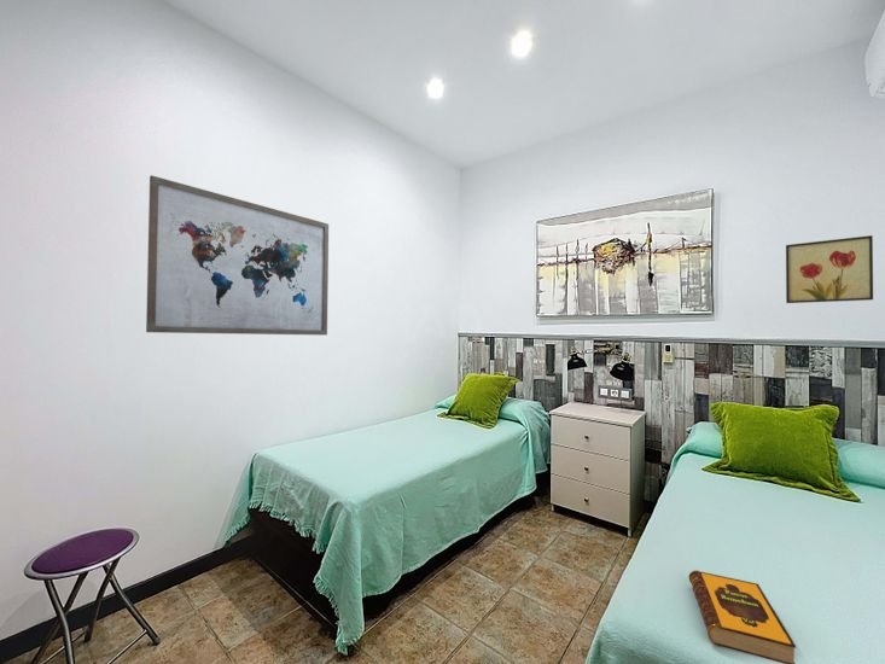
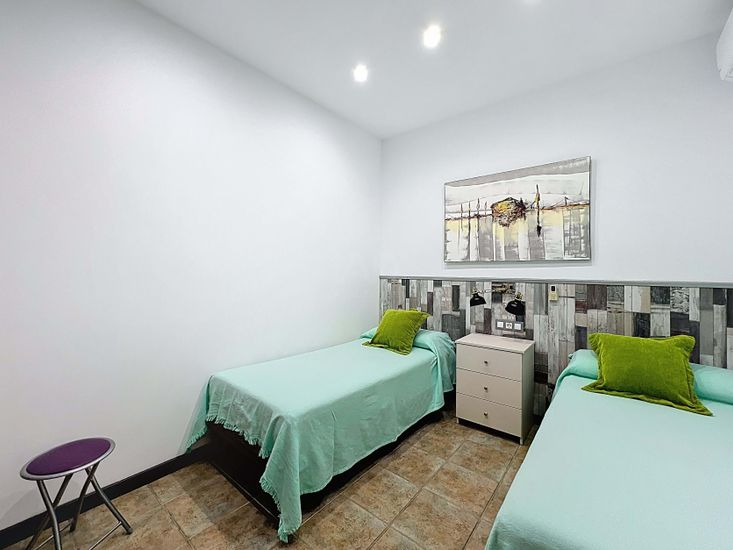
- wall art [785,234,874,304]
- hardback book [687,569,798,664]
- wall art [145,174,330,337]
